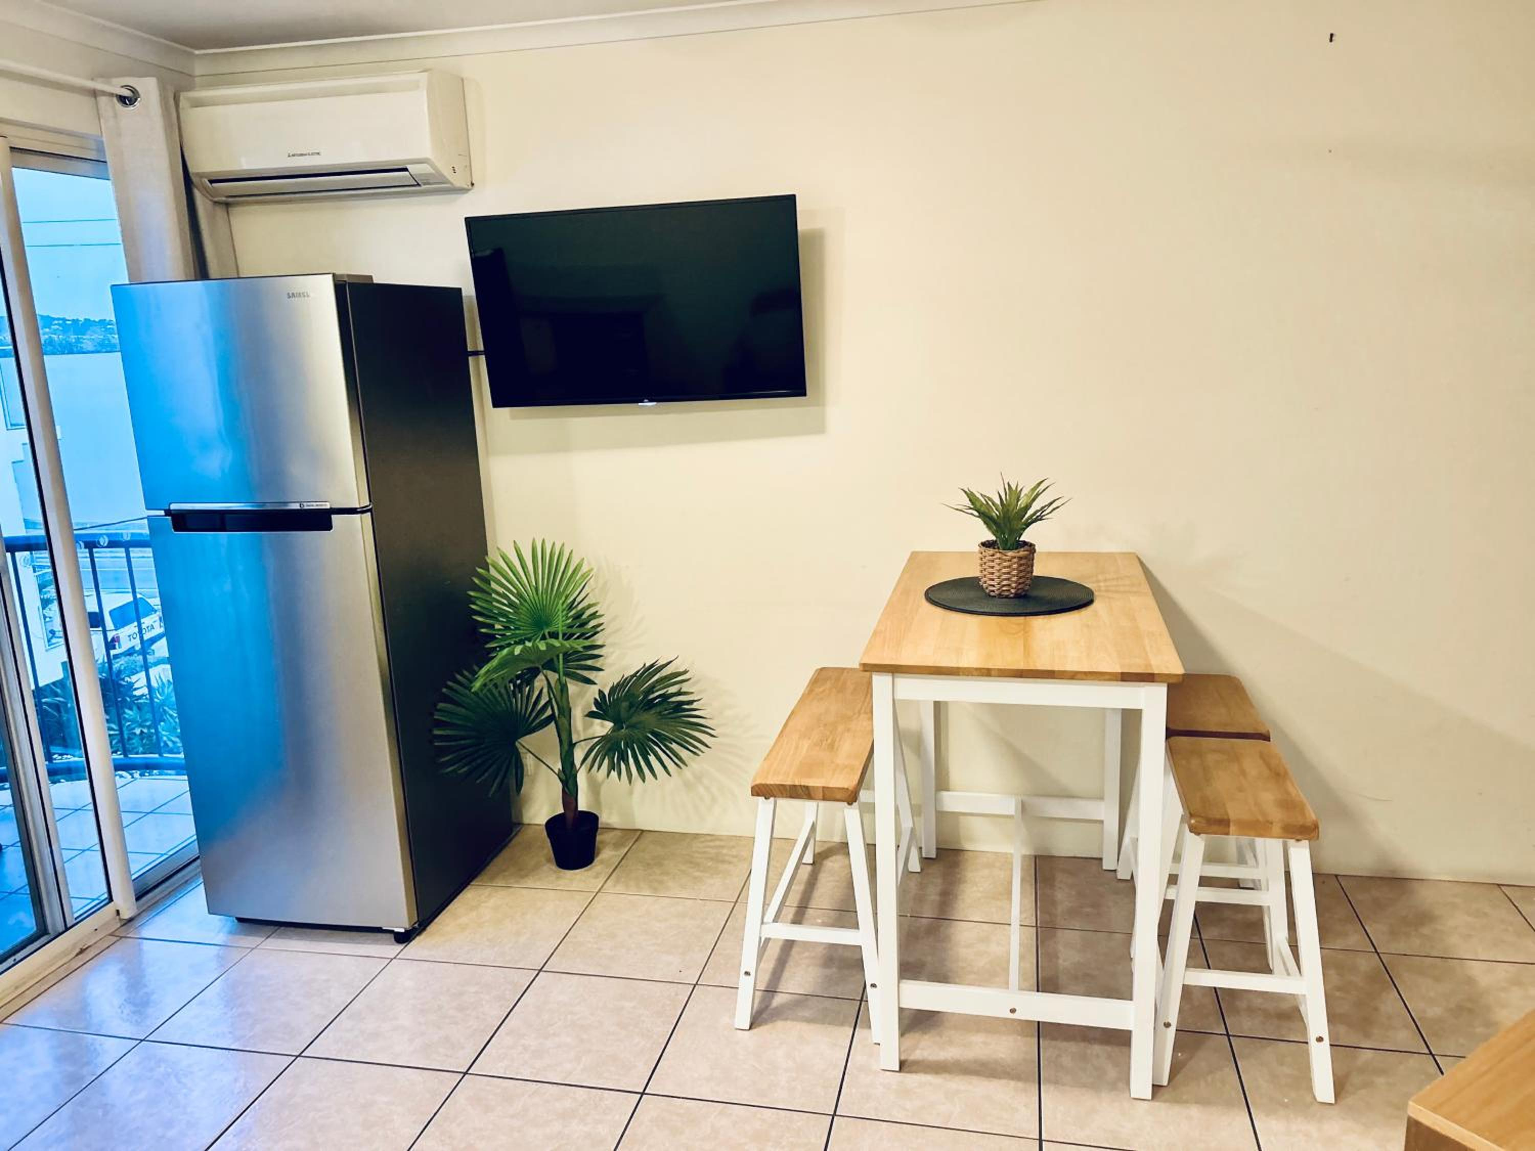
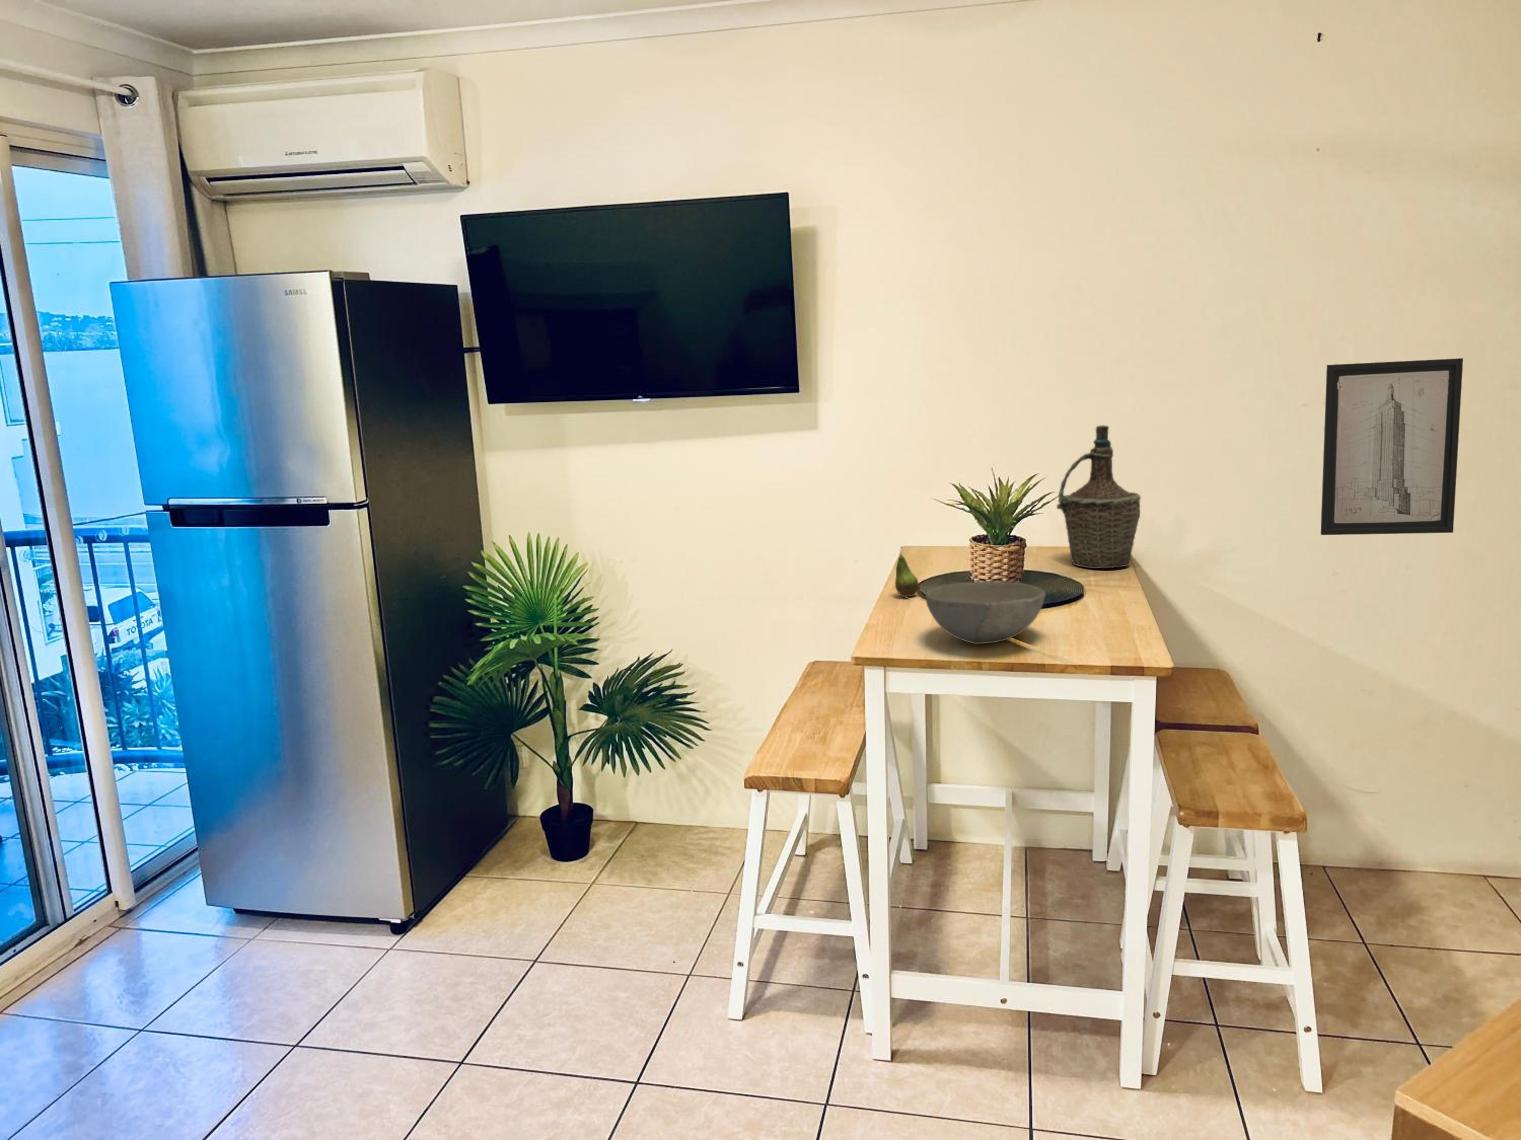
+ fruit [895,546,920,598]
+ wall art [1320,358,1464,535]
+ bottle [1056,425,1141,569]
+ bowl [926,581,1047,644]
